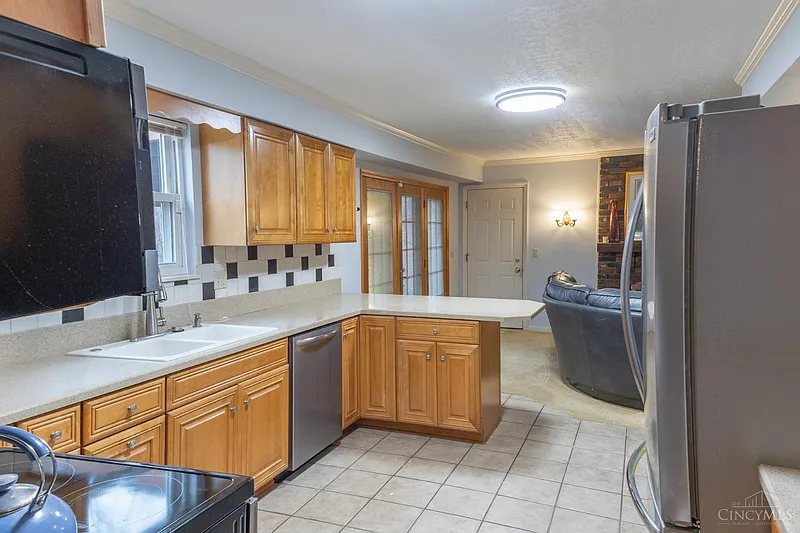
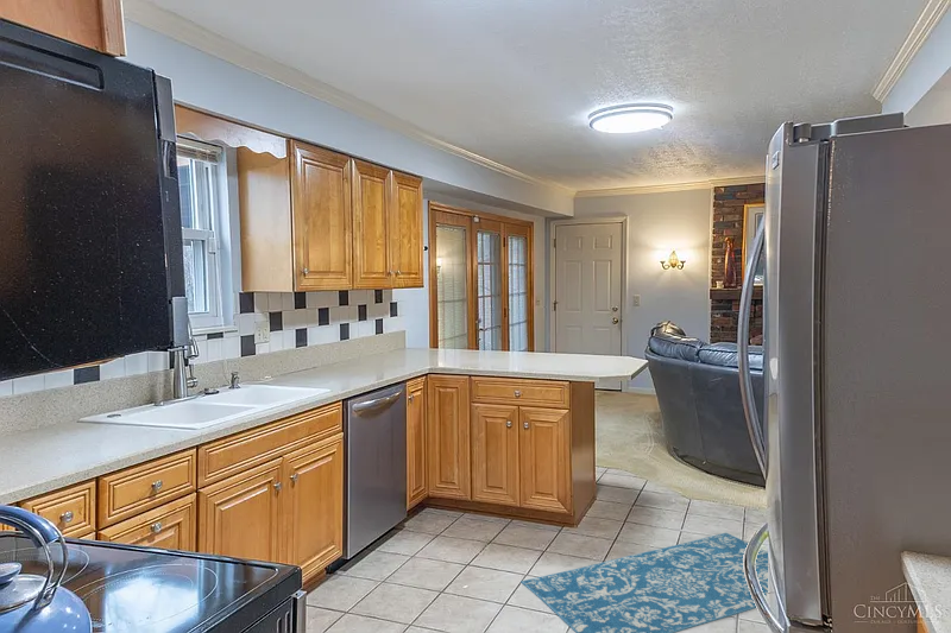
+ rug [519,532,769,633]
